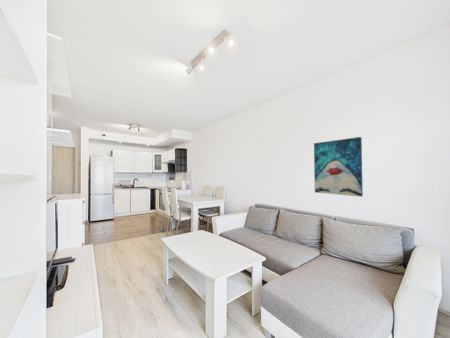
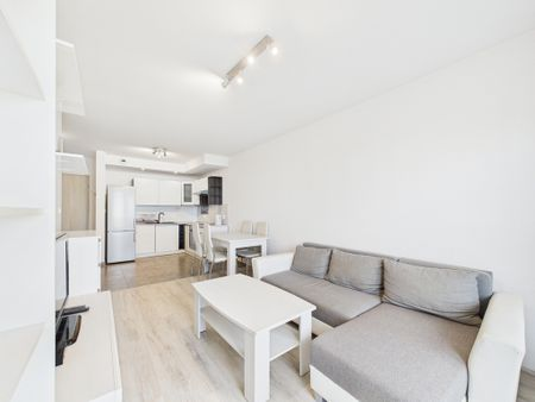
- wall art [313,136,364,198]
